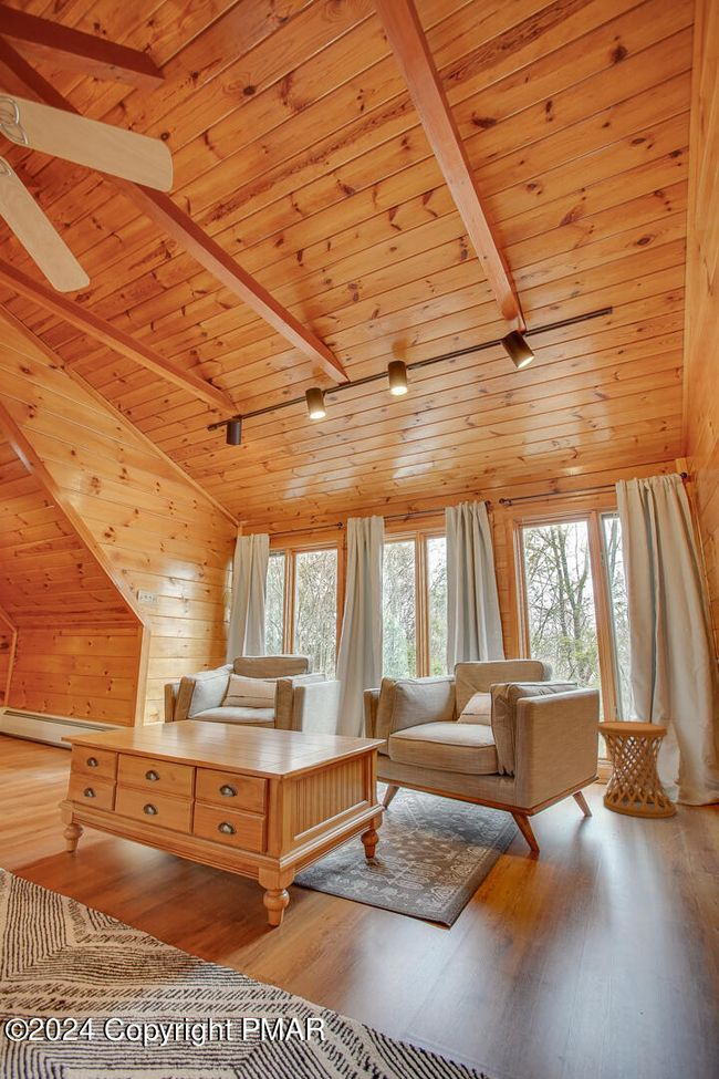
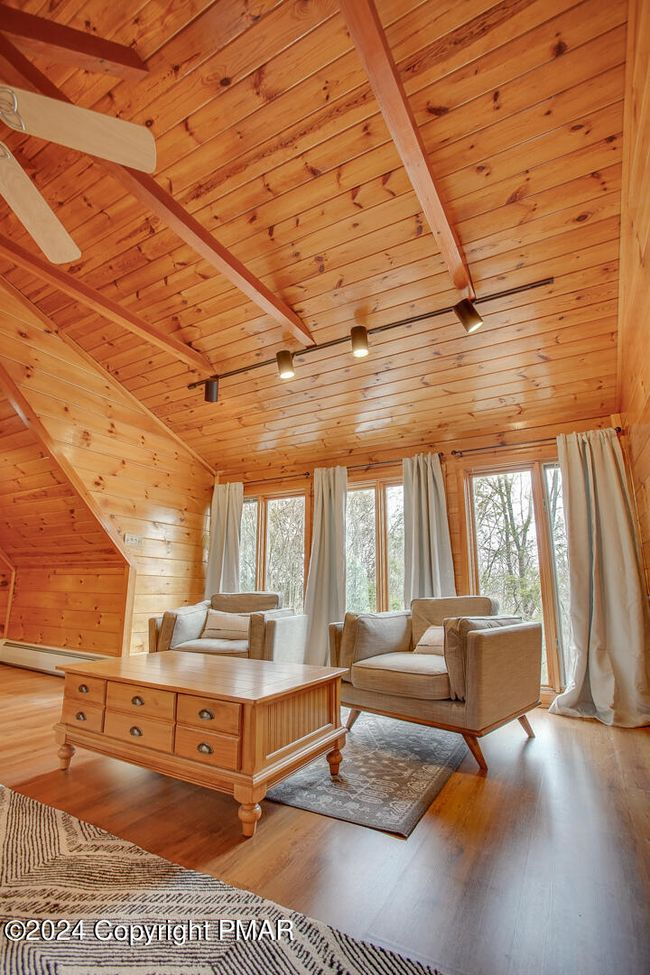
- side table [597,719,677,819]
